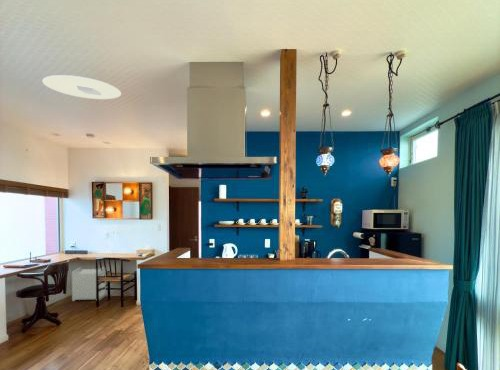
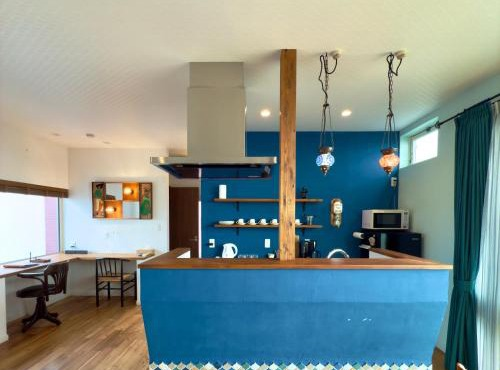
- ceiling light [42,74,122,100]
- storage bin [71,266,107,302]
